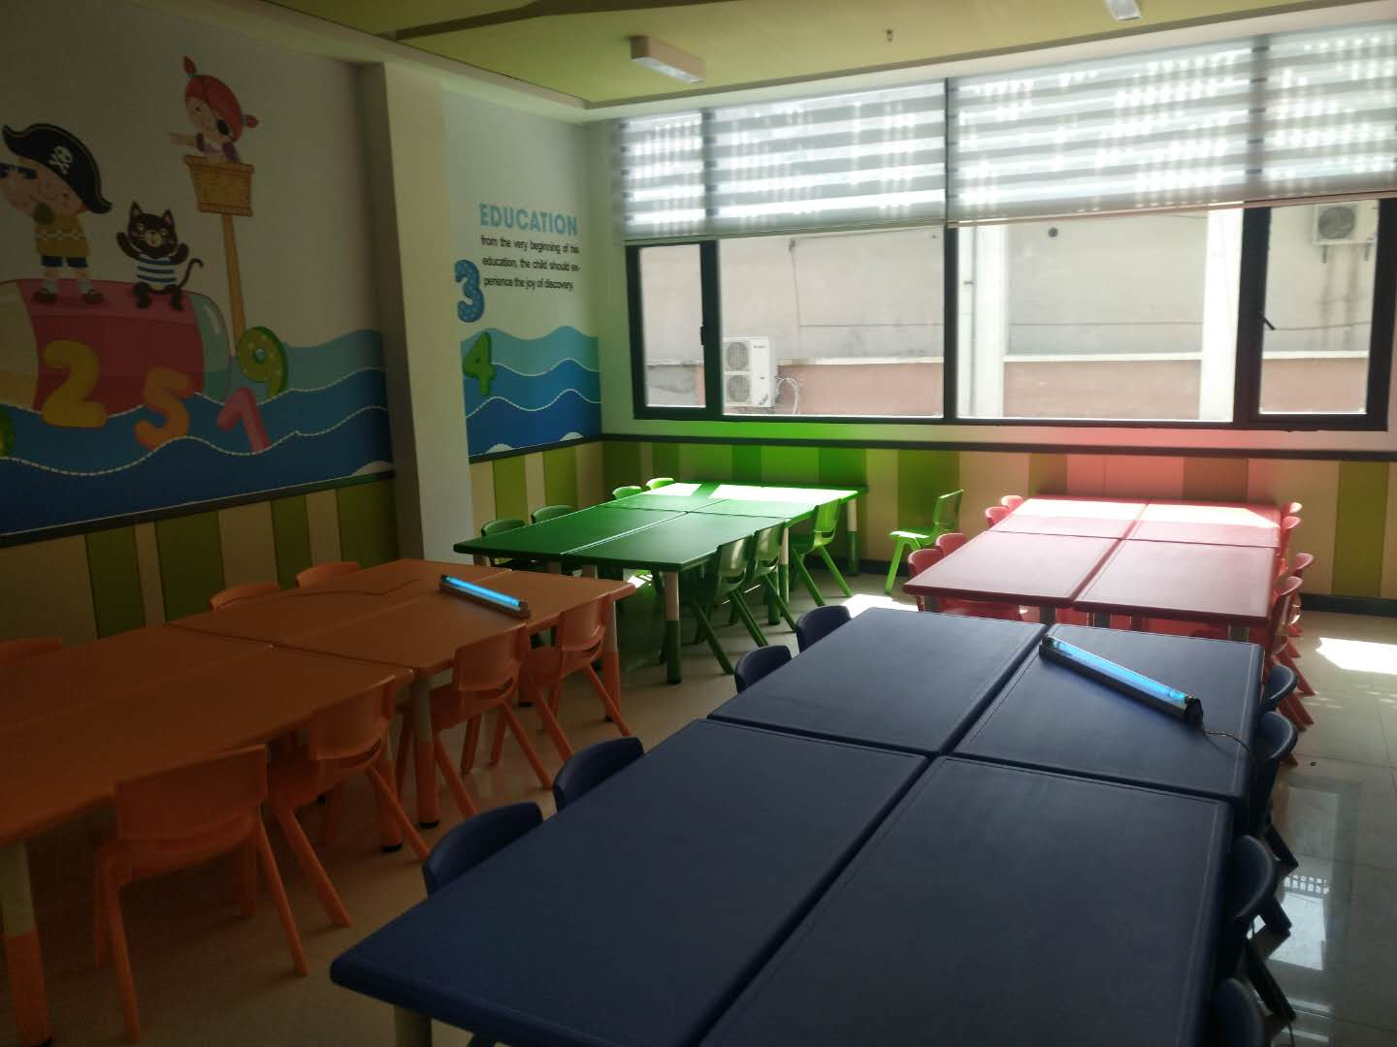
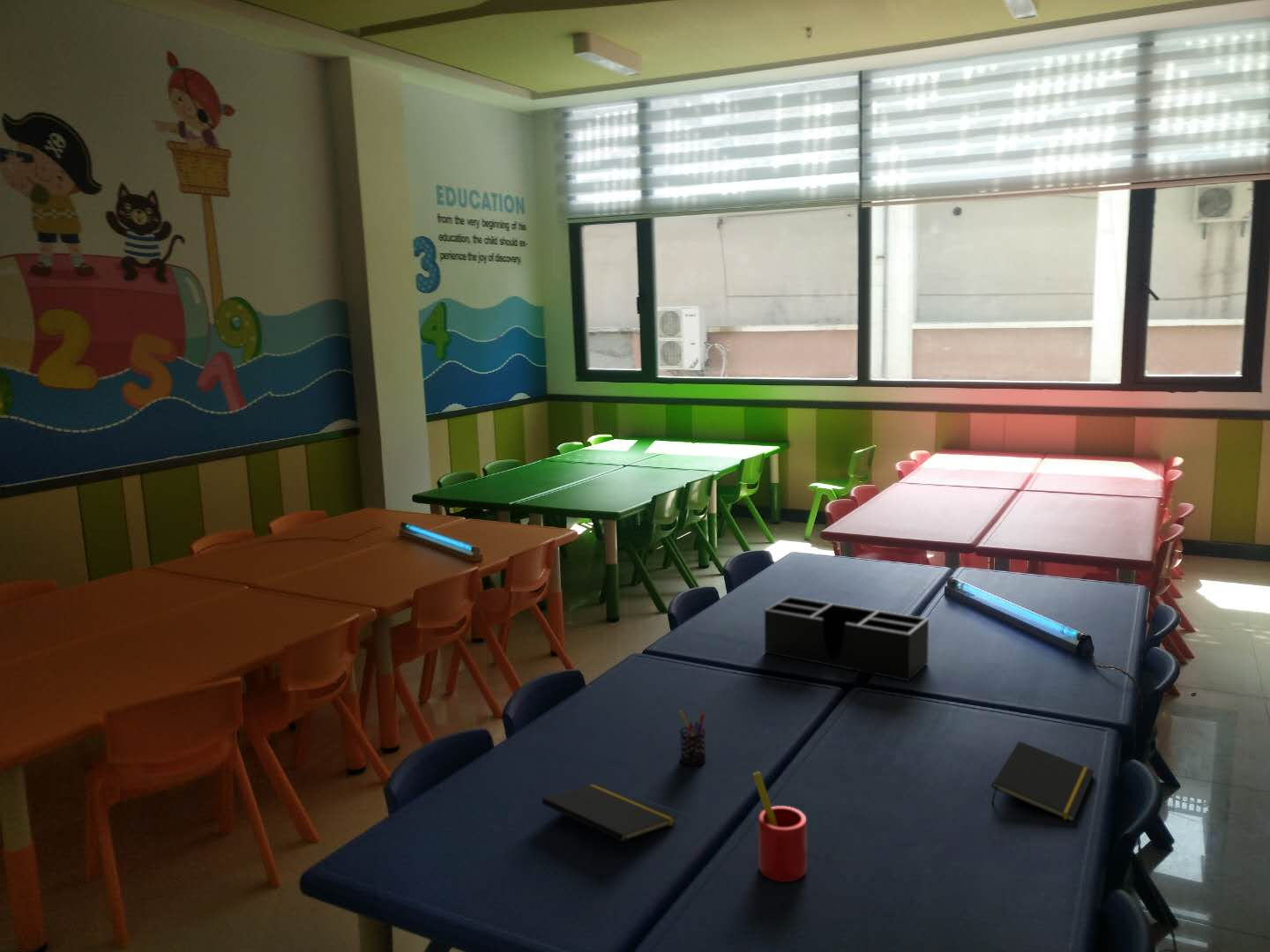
+ notepad [990,740,1095,822]
+ desk organizer [764,596,930,682]
+ pen holder [678,710,707,767]
+ notepad [542,783,677,859]
+ straw [752,770,808,883]
